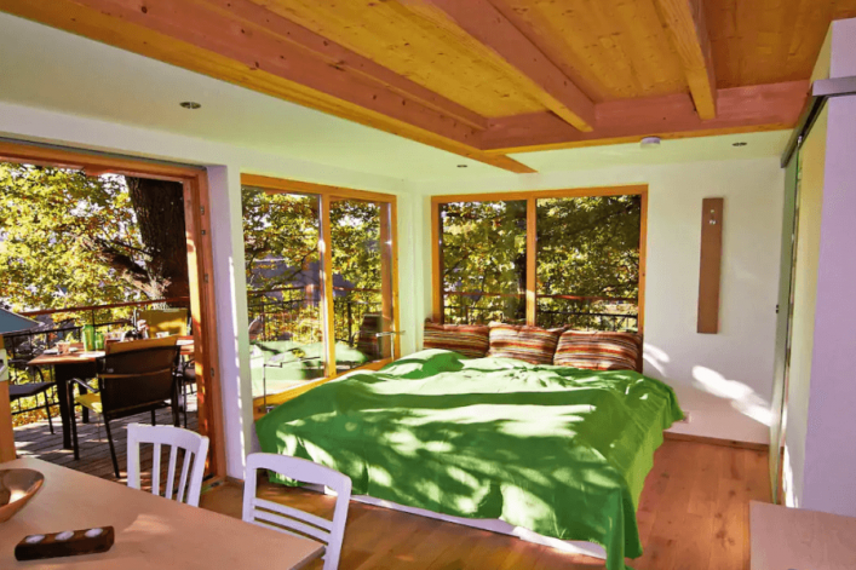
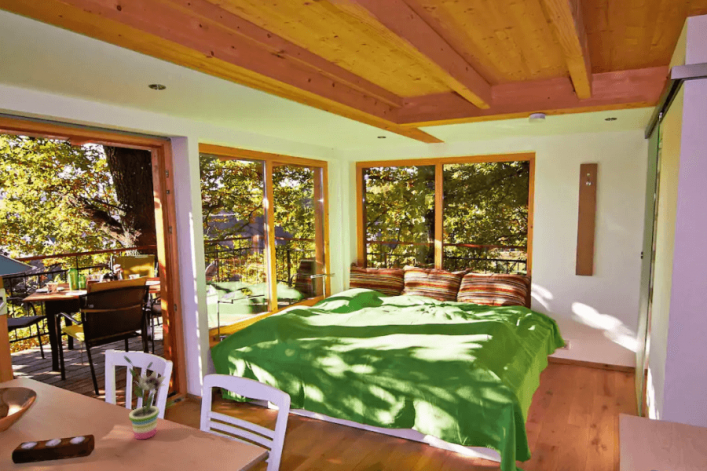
+ potted plant [123,355,167,440]
